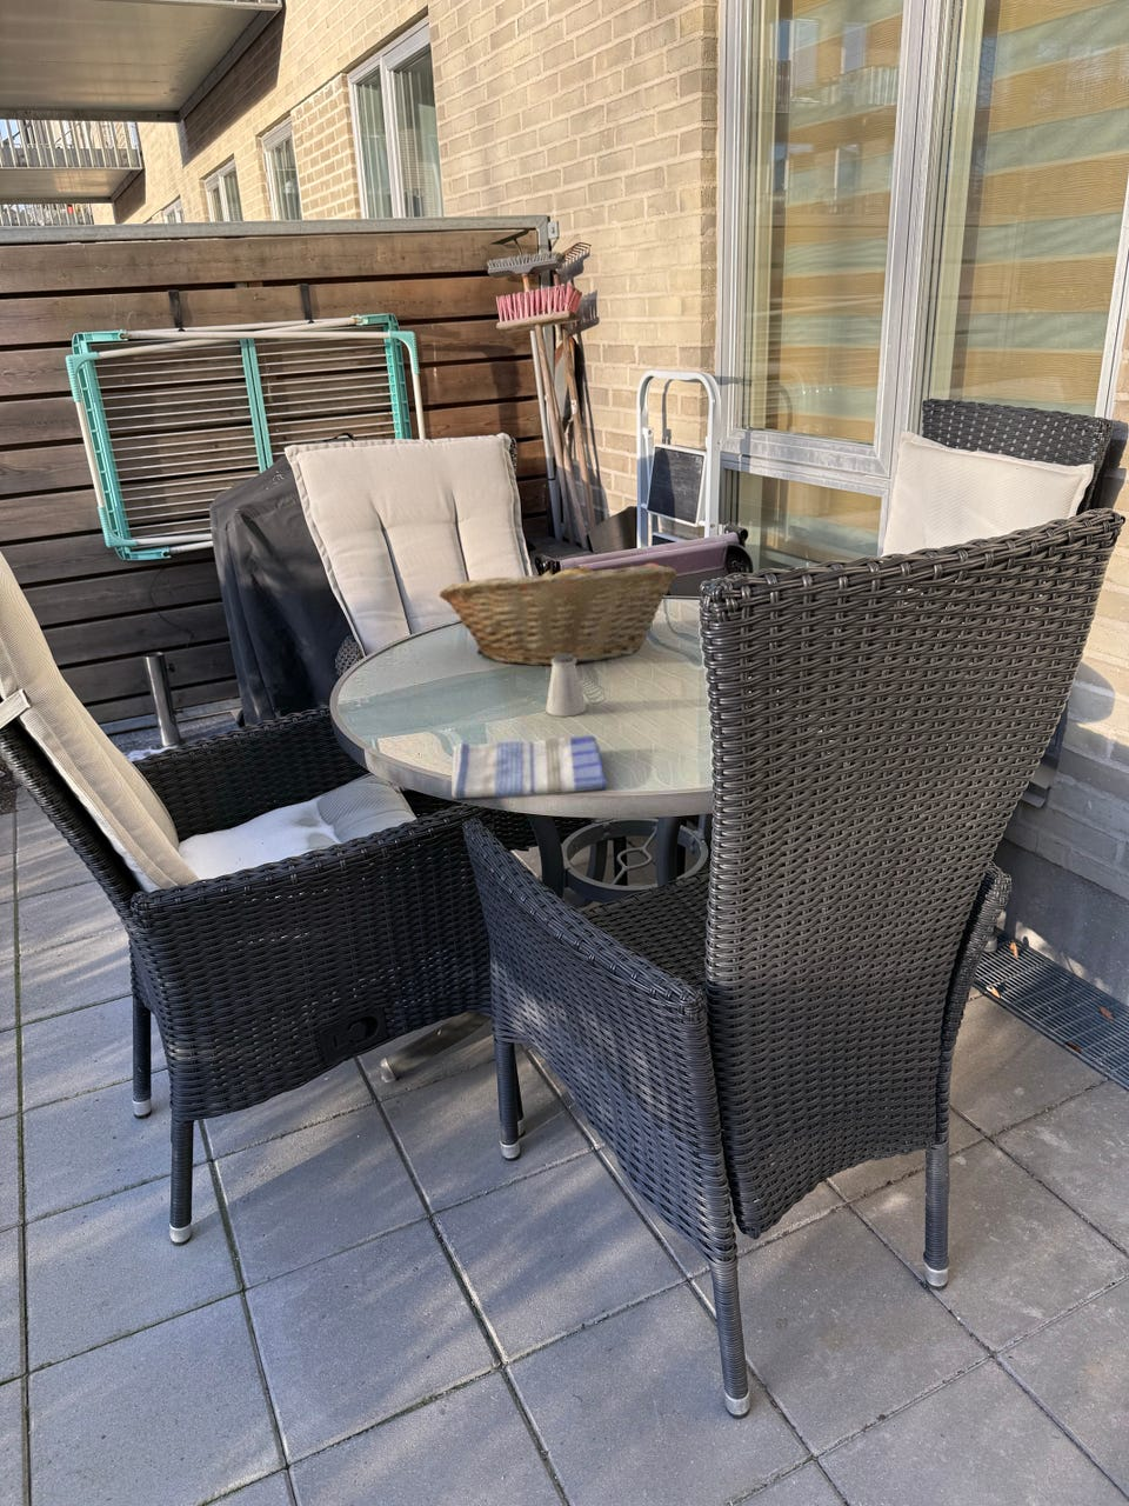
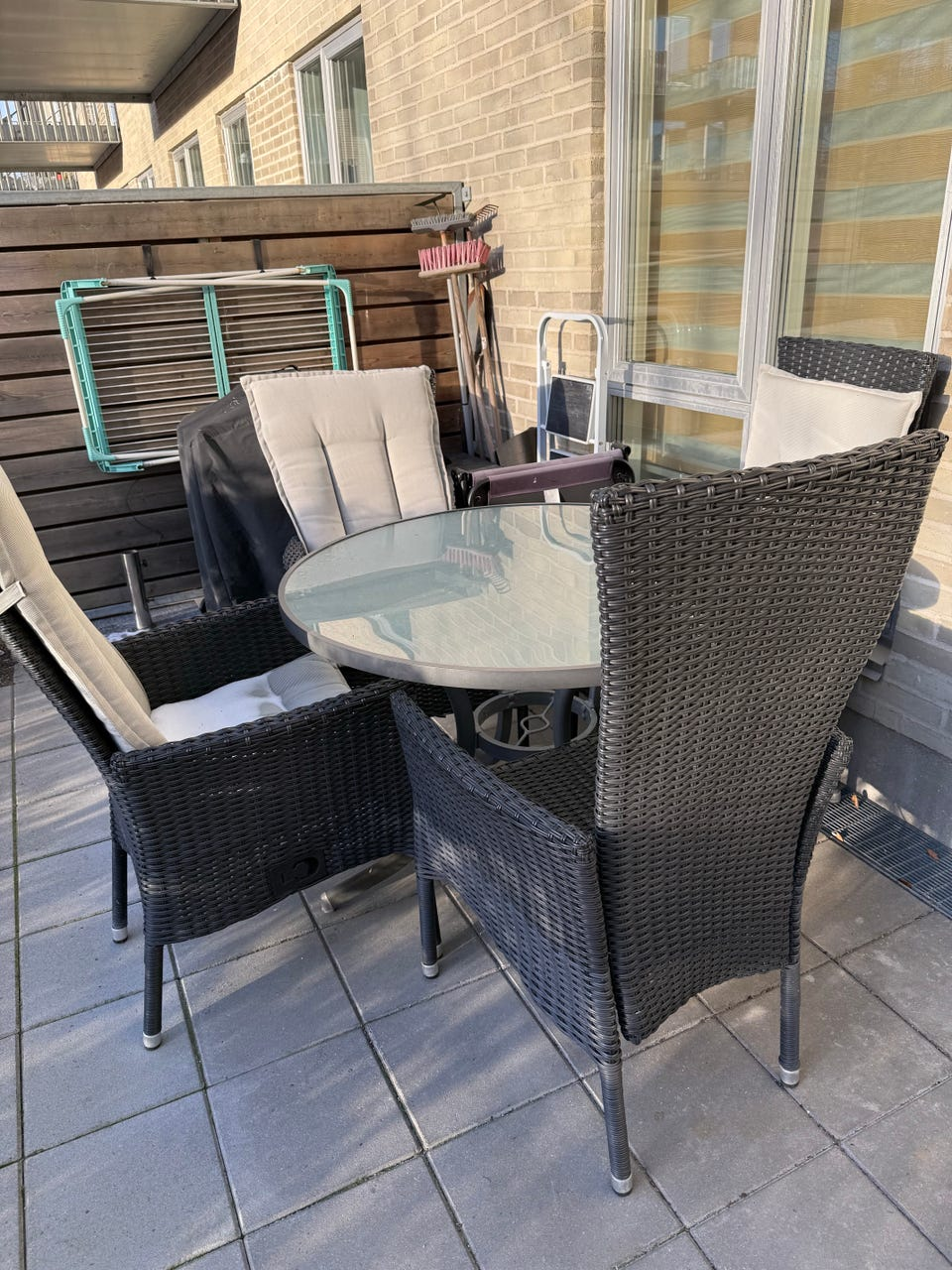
- saltshaker [544,653,587,717]
- dish towel [451,734,608,800]
- fruit basket [438,557,677,668]
